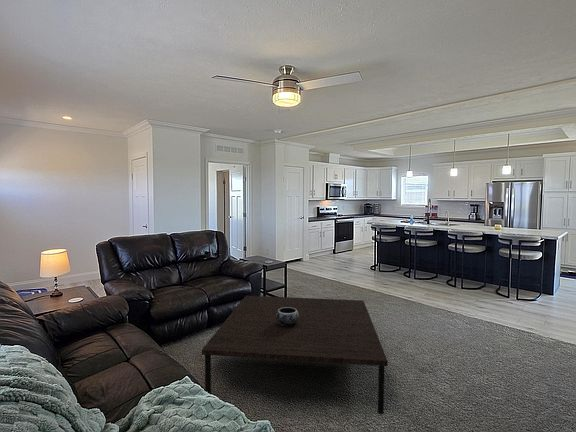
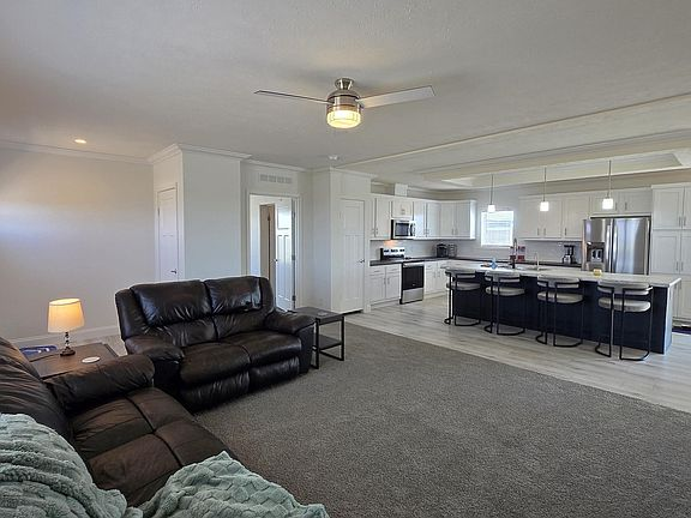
- coffee table [201,295,389,415]
- decorative bowl [276,307,299,327]
